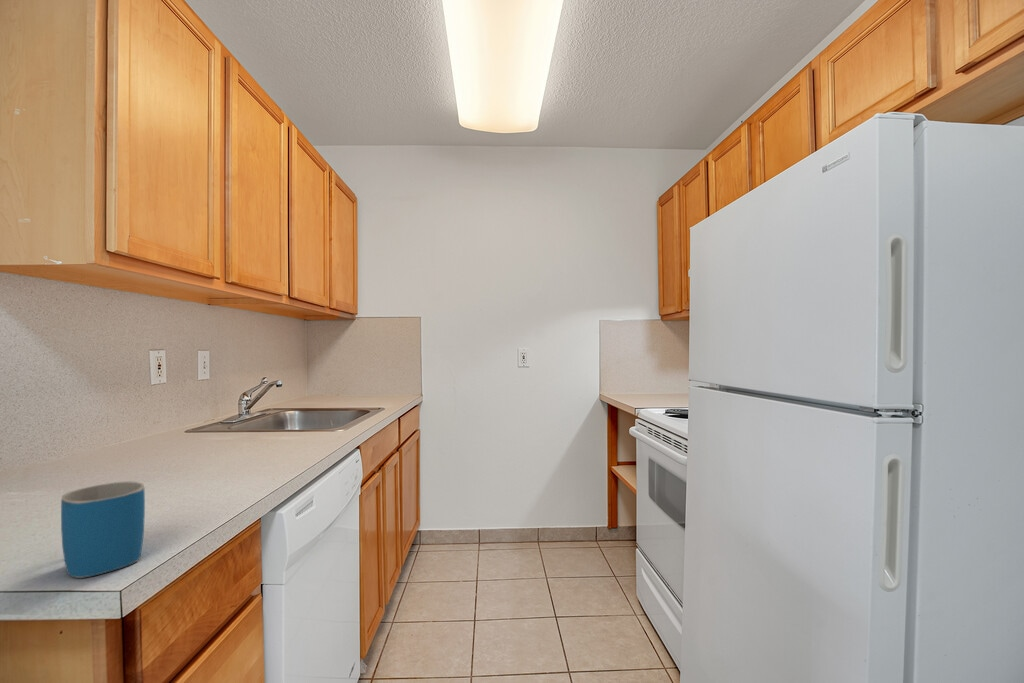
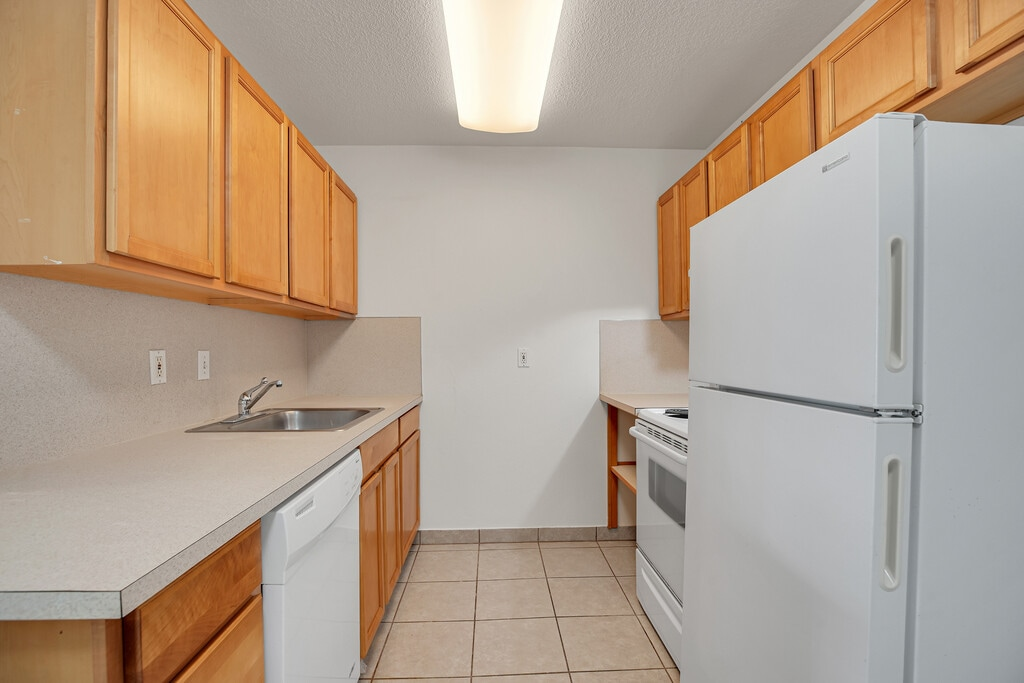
- mug [60,480,146,579]
